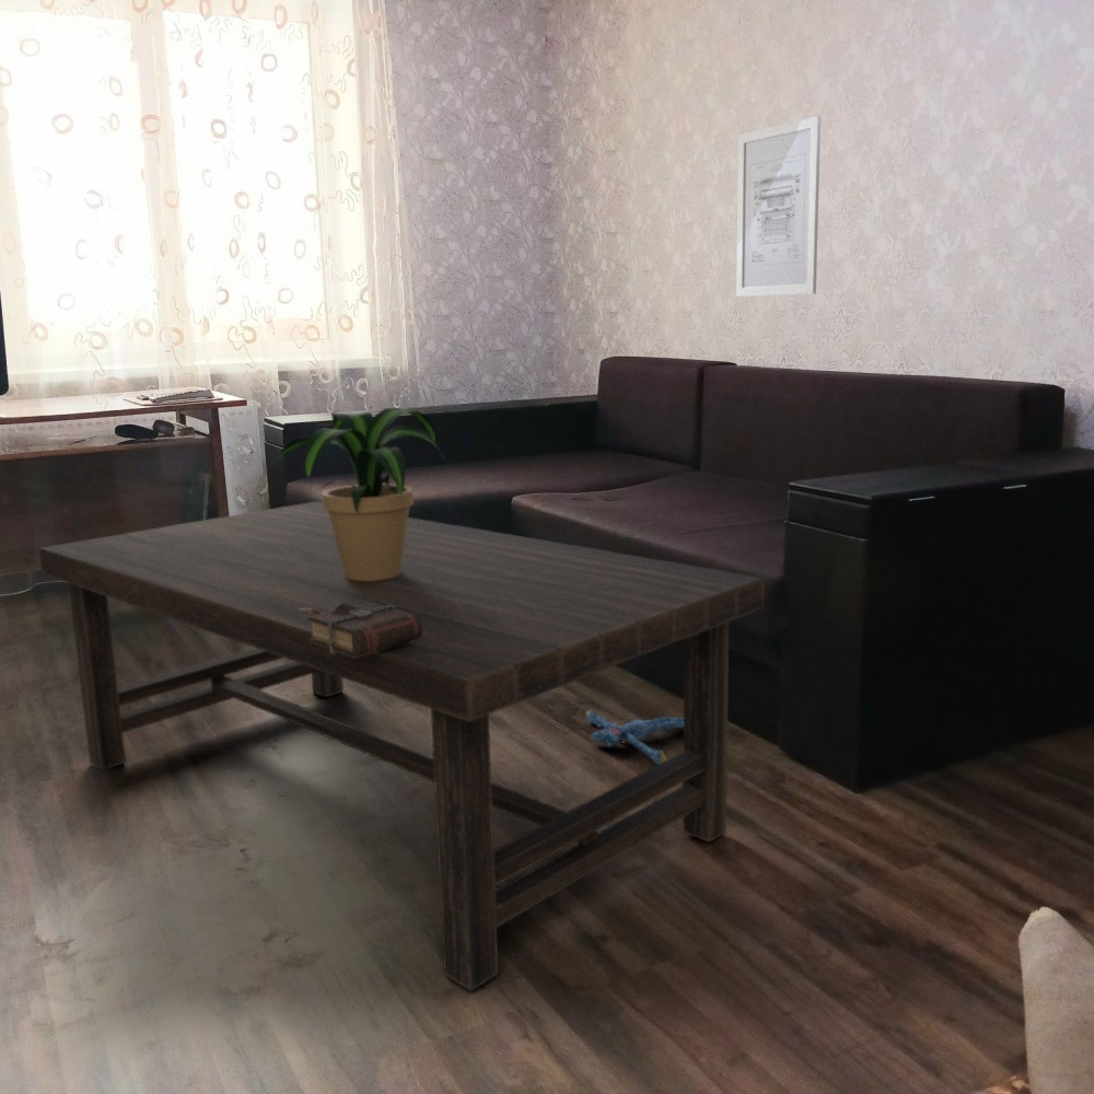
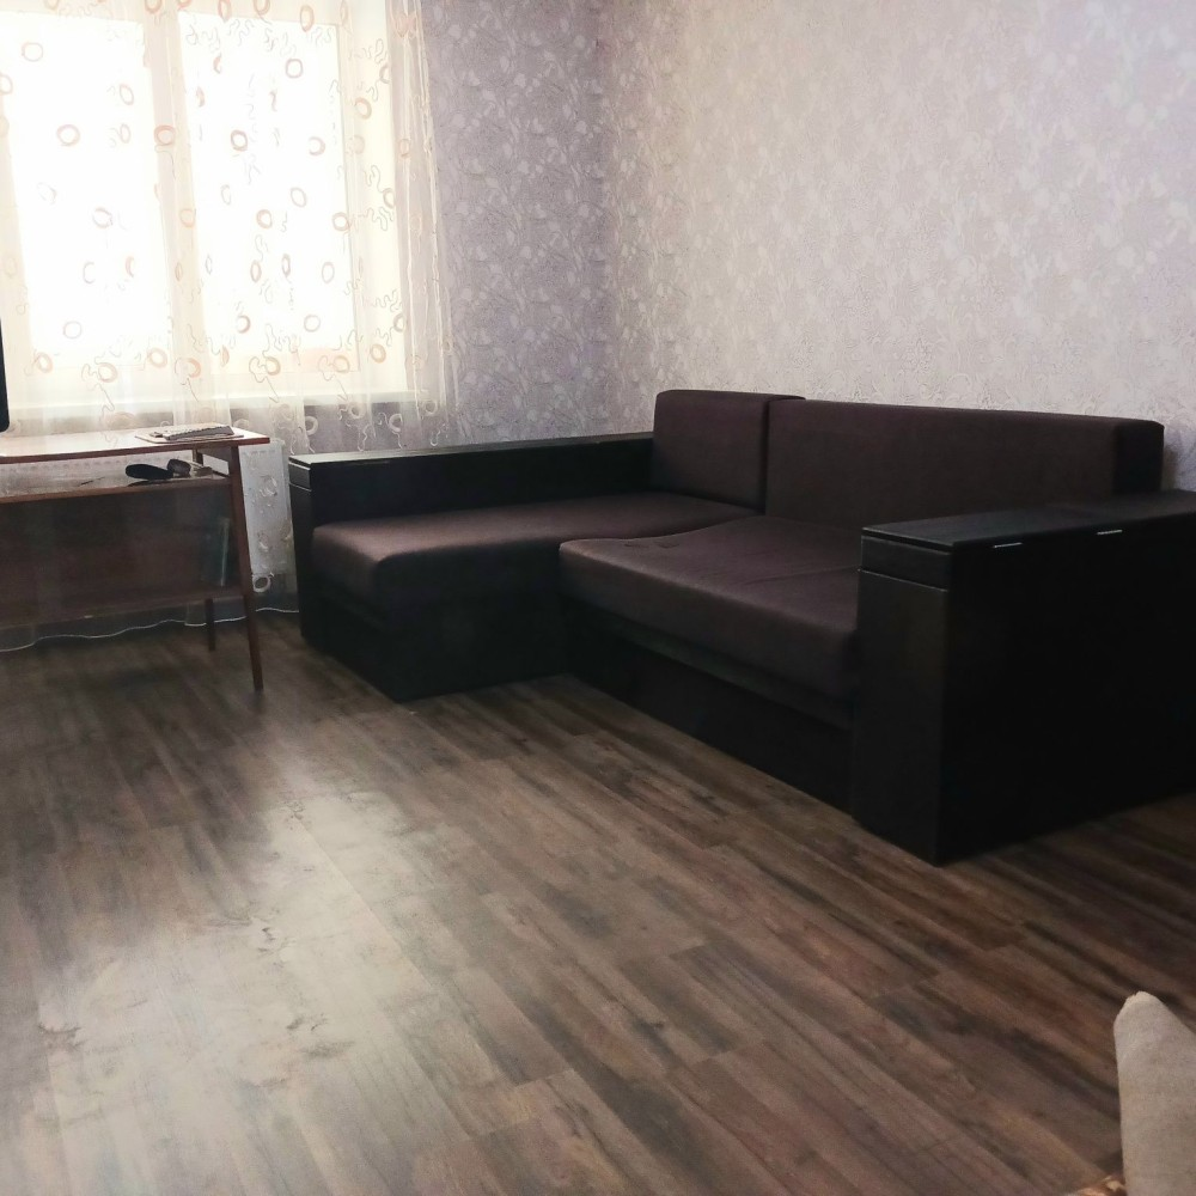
- book [299,602,422,657]
- wall art [735,115,822,298]
- plush toy [585,708,684,766]
- coffee table [38,501,766,992]
- potted plant [271,407,444,581]
